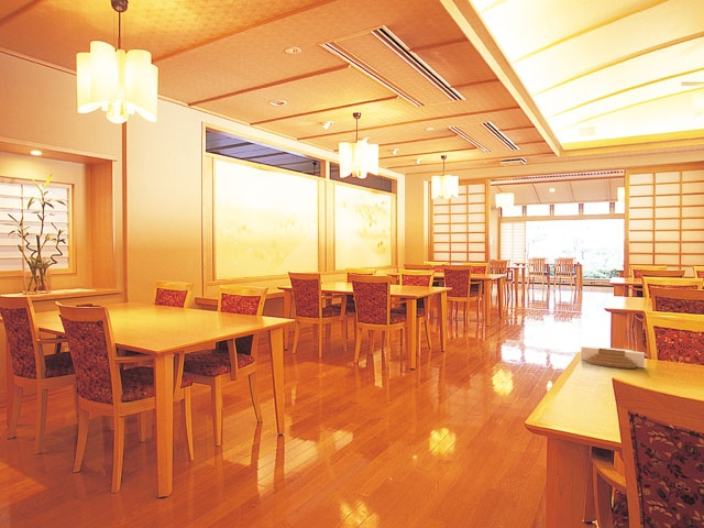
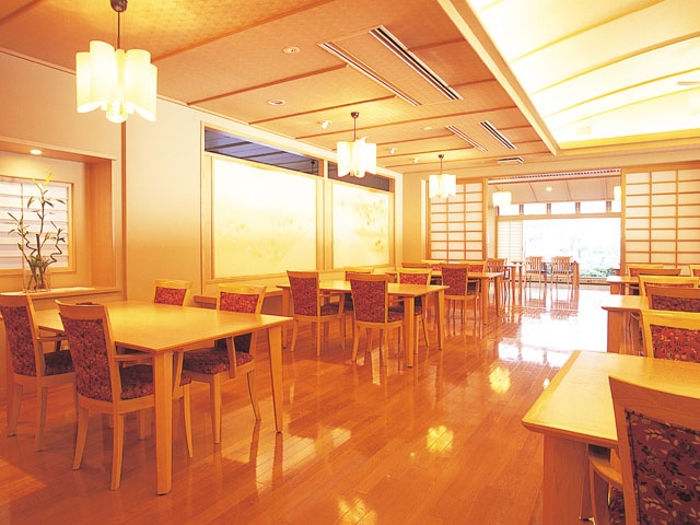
- architectural model [580,345,646,370]
